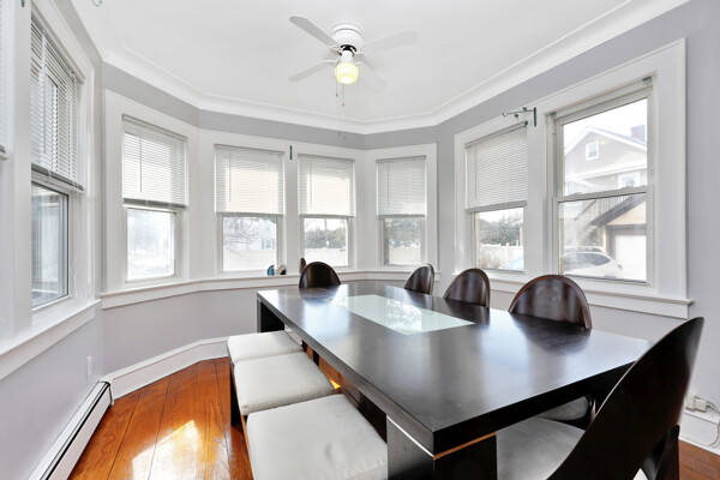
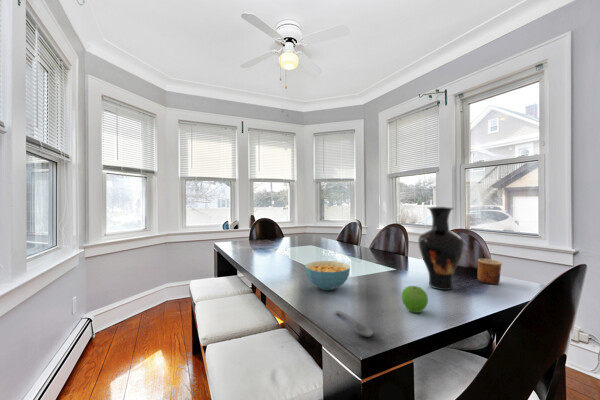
+ vase [417,206,465,291]
+ cereal bowl [304,260,351,291]
+ cup [477,258,503,285]
+ fruit [400,285,429,314]
+ soupspoon [334,310,374,338]
